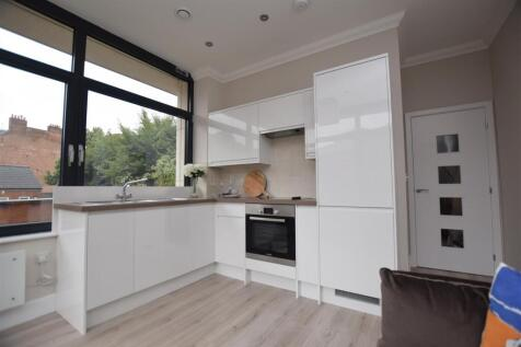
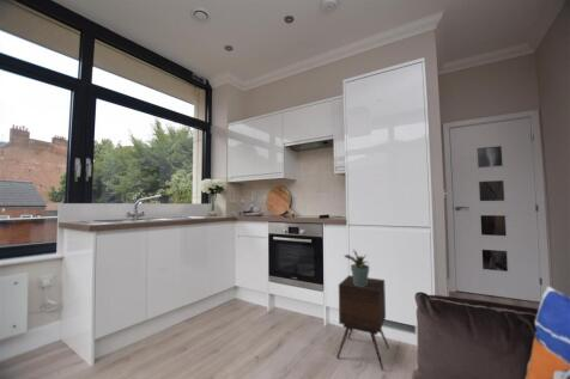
+ side table [335,274,390,372]
+ potted plant [344,249,370,287]
